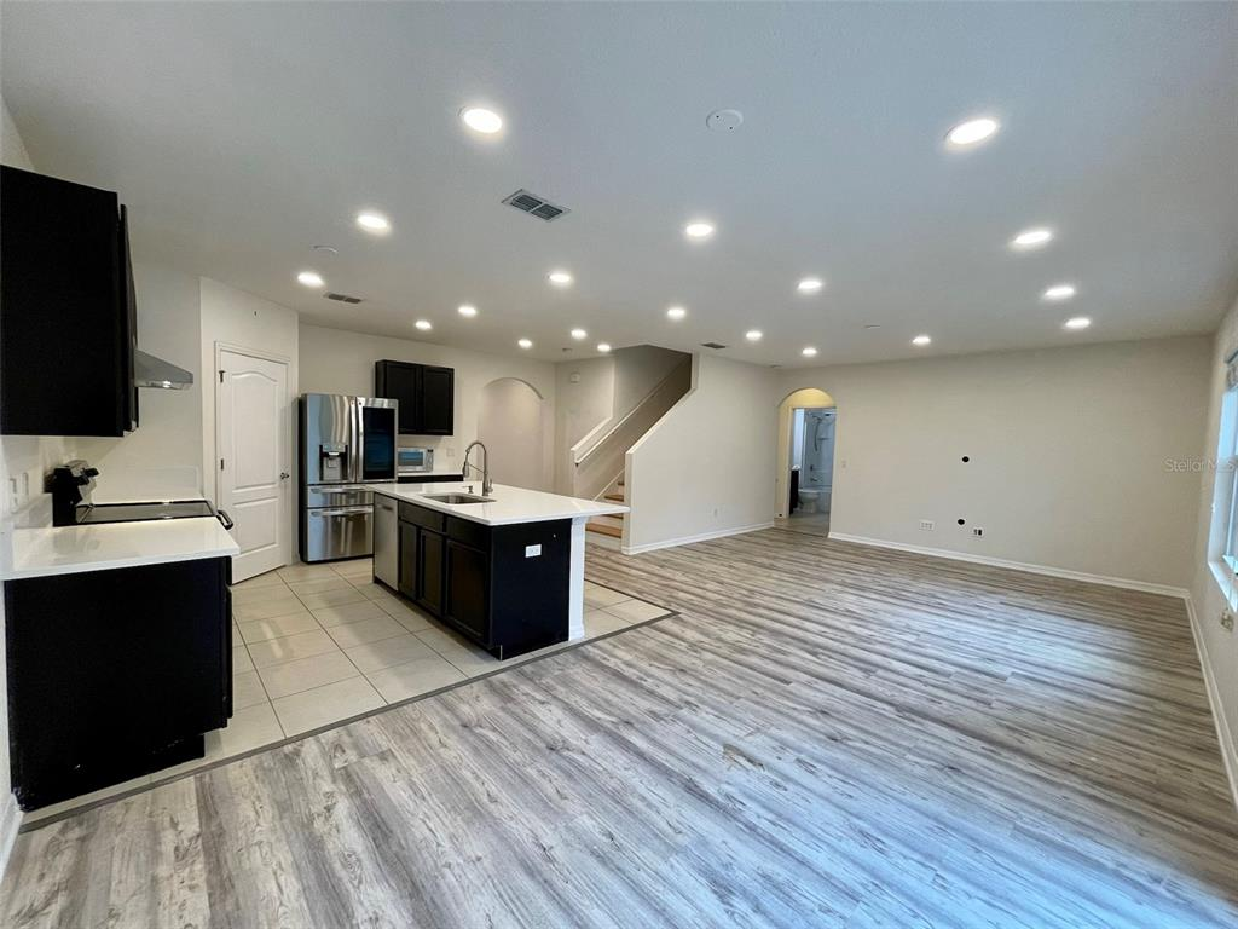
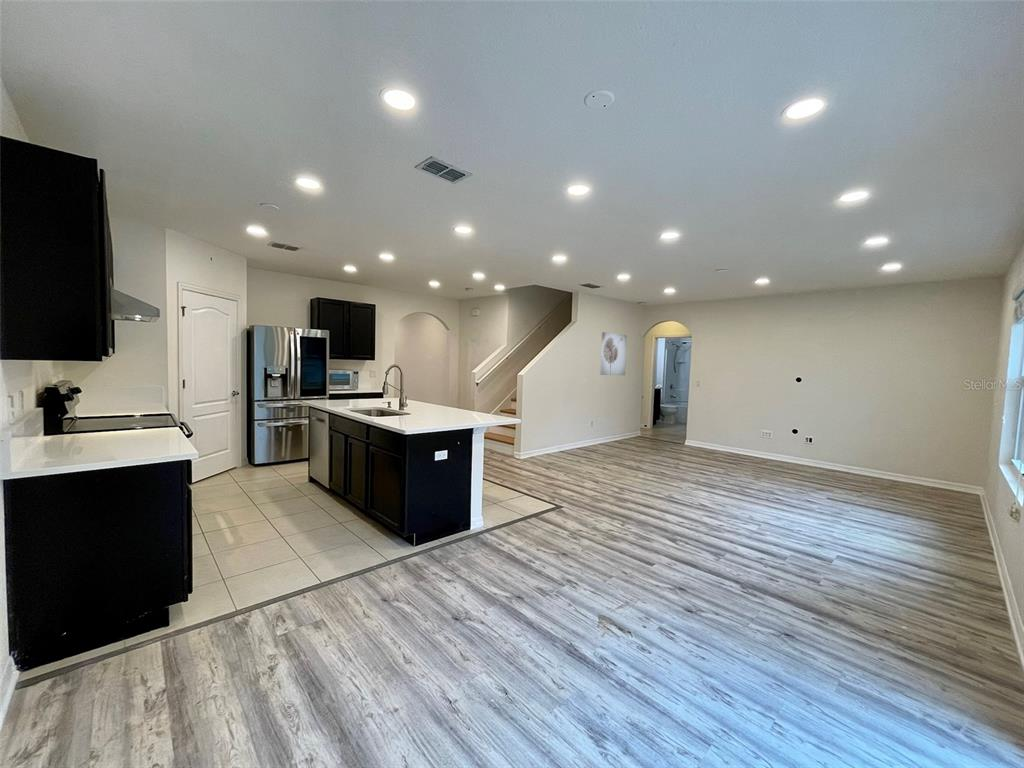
+ wall art [599,331,628,376]
